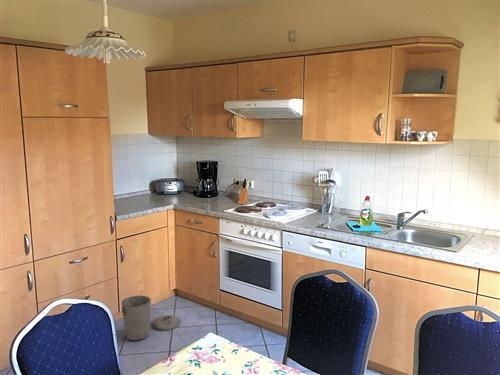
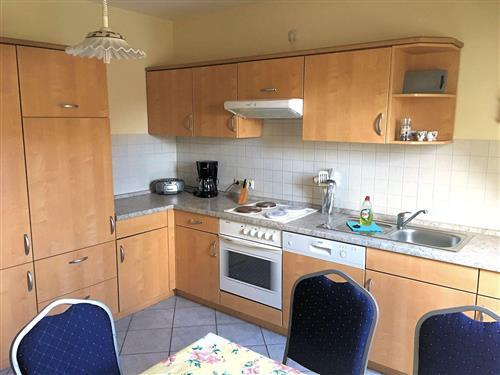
- trash can [121,295,181,341]
